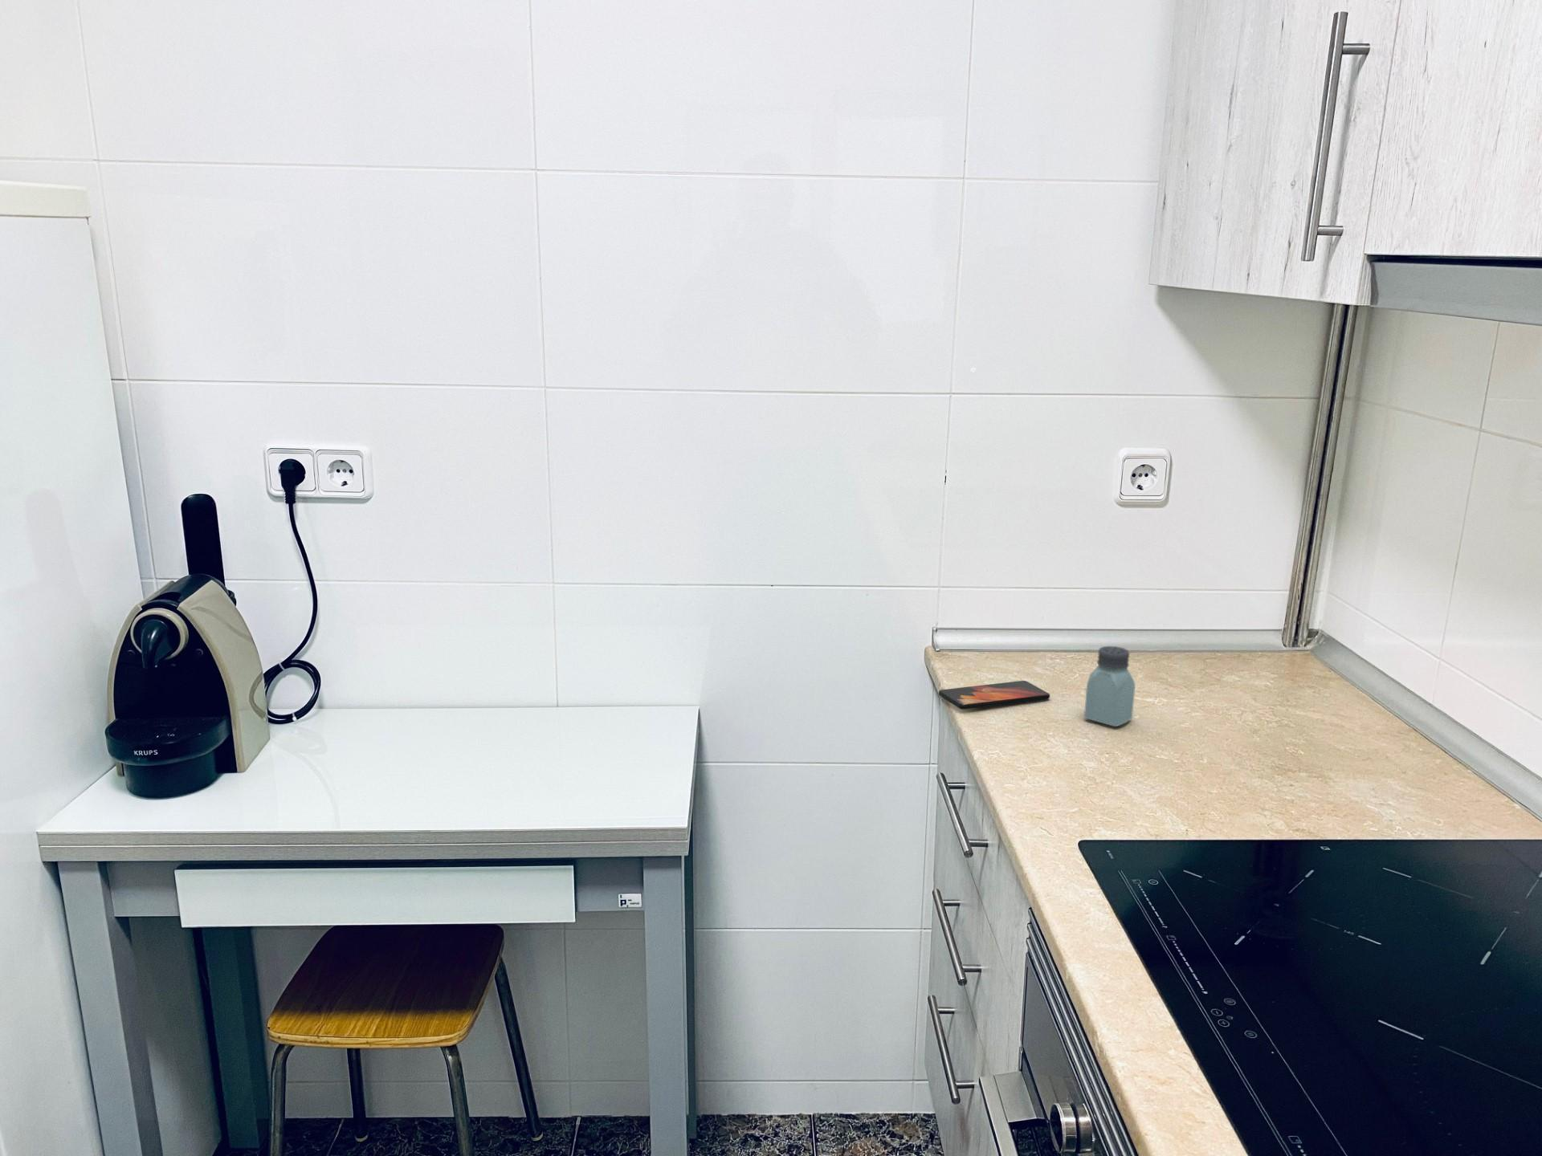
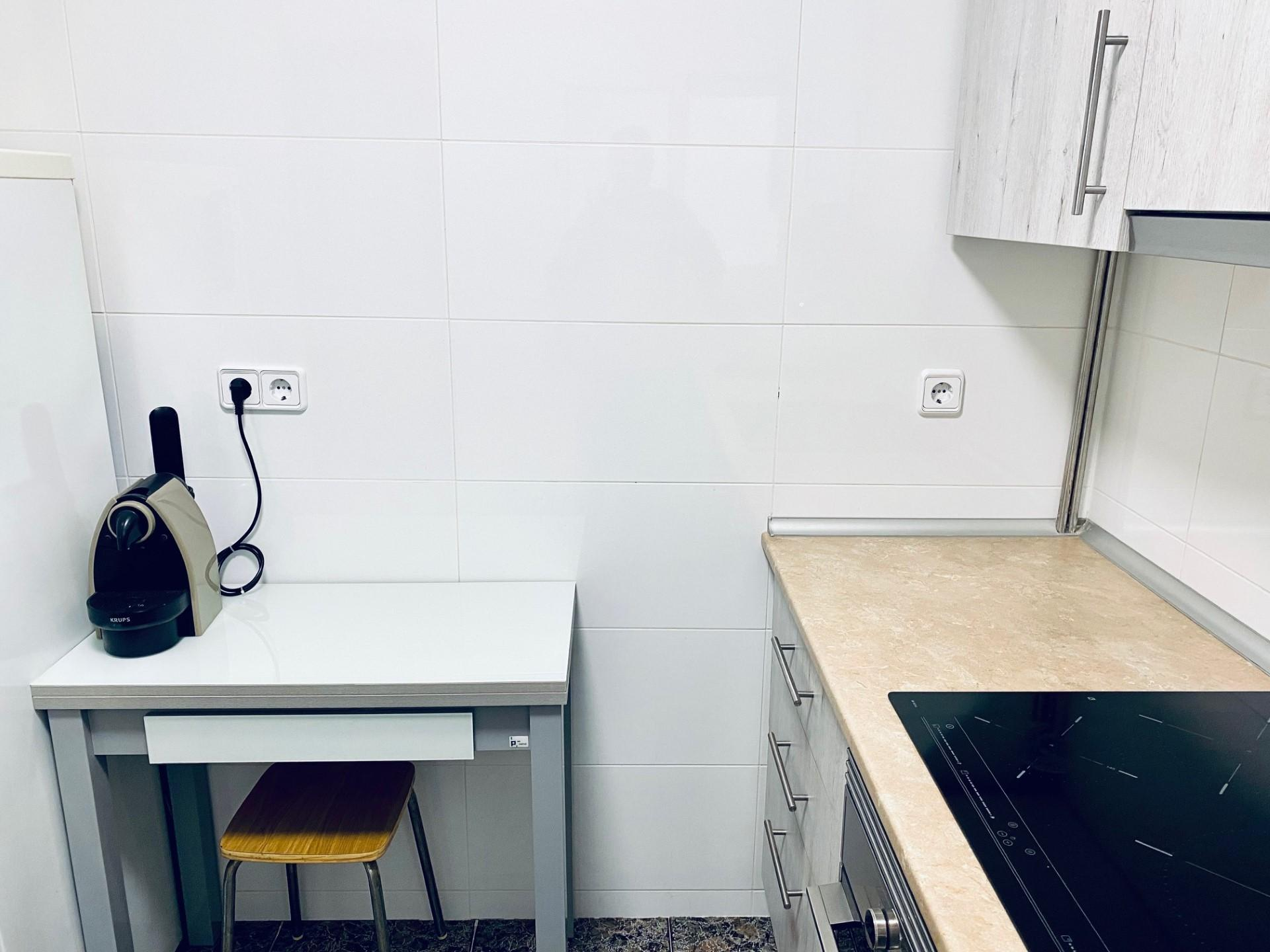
- smartphone [939,680,1050,710]
- saltshaker [1083,646,1135,727]
